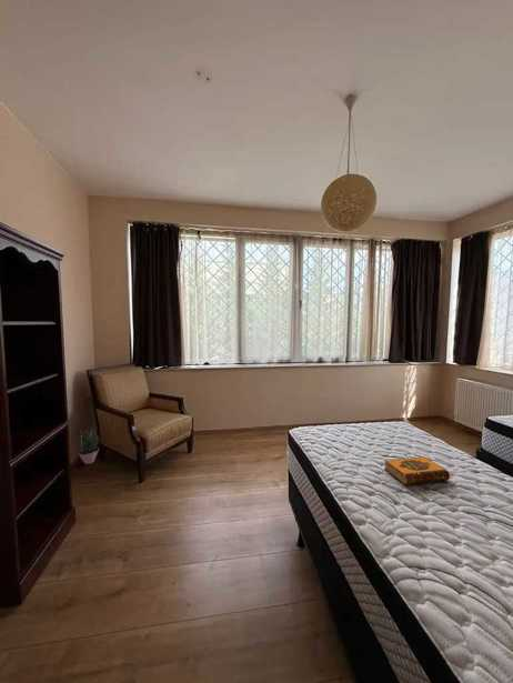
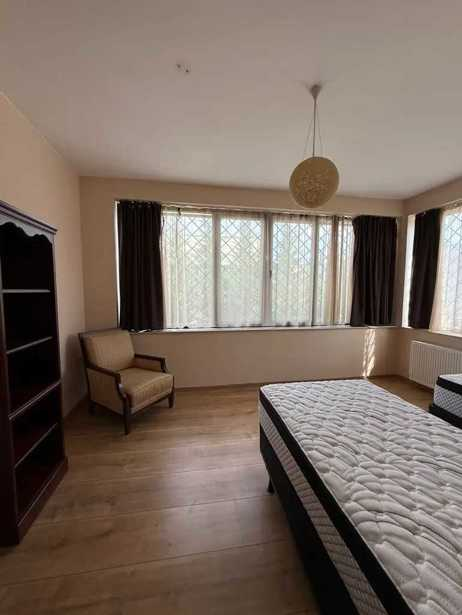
- hardback book [383,455,451,486]
- potted plant [77,426,101,465]
